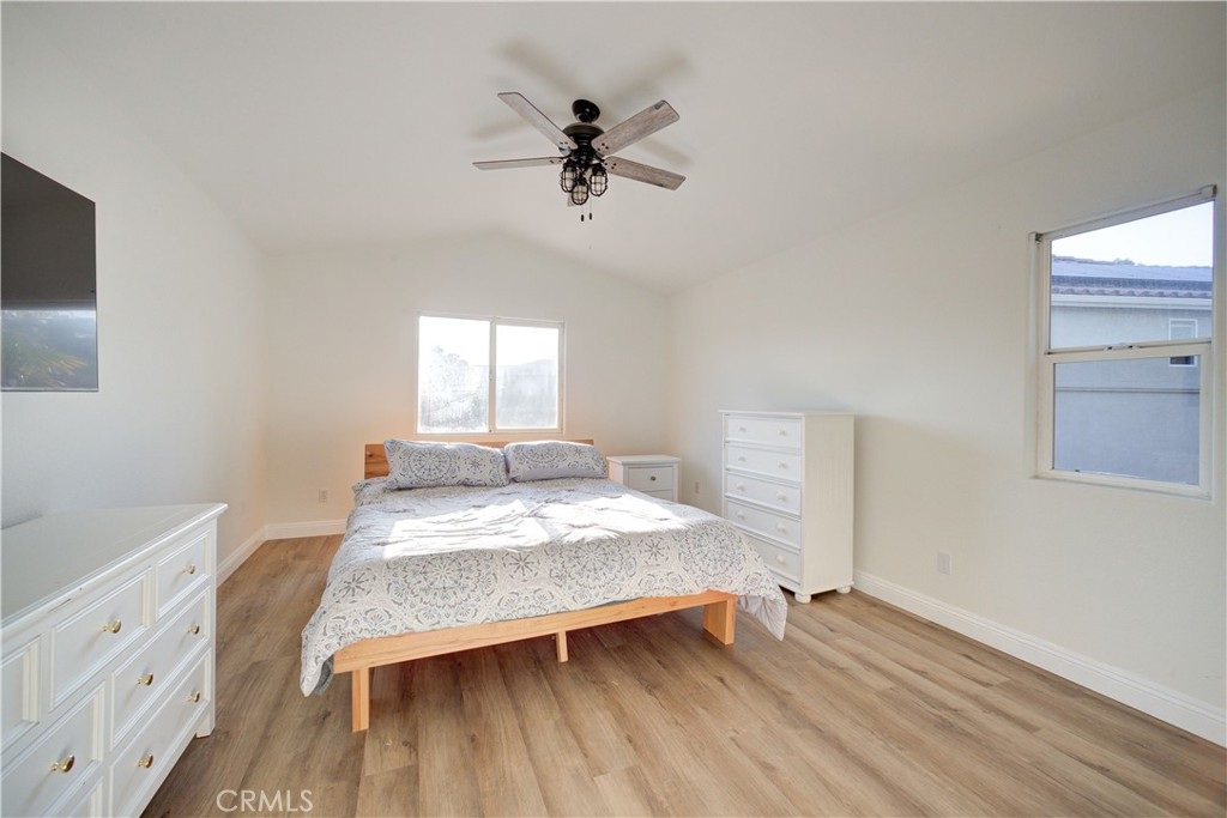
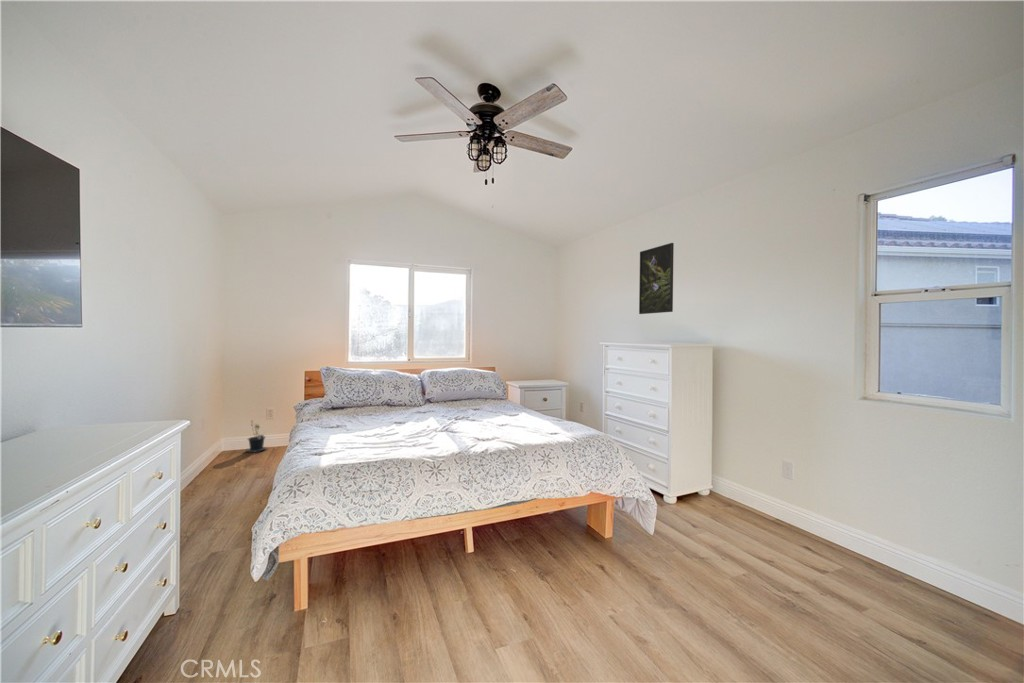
+ potted plant [245,420,268,454]
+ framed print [638,242,675,315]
